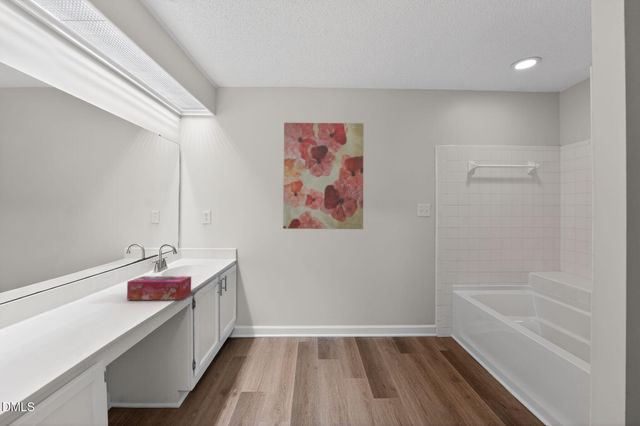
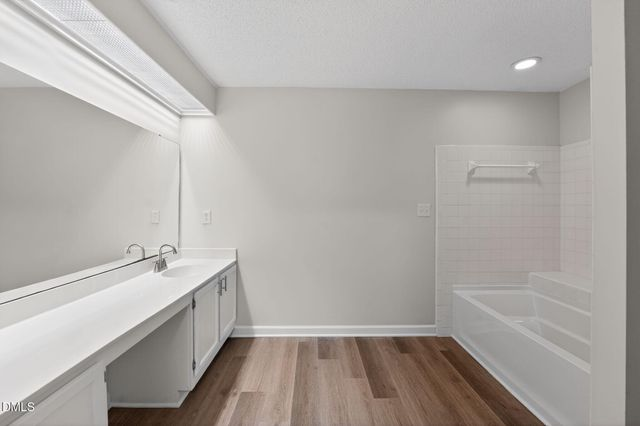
- tissue box [126,275,192,301]
- wall art [282,122,365,230]
